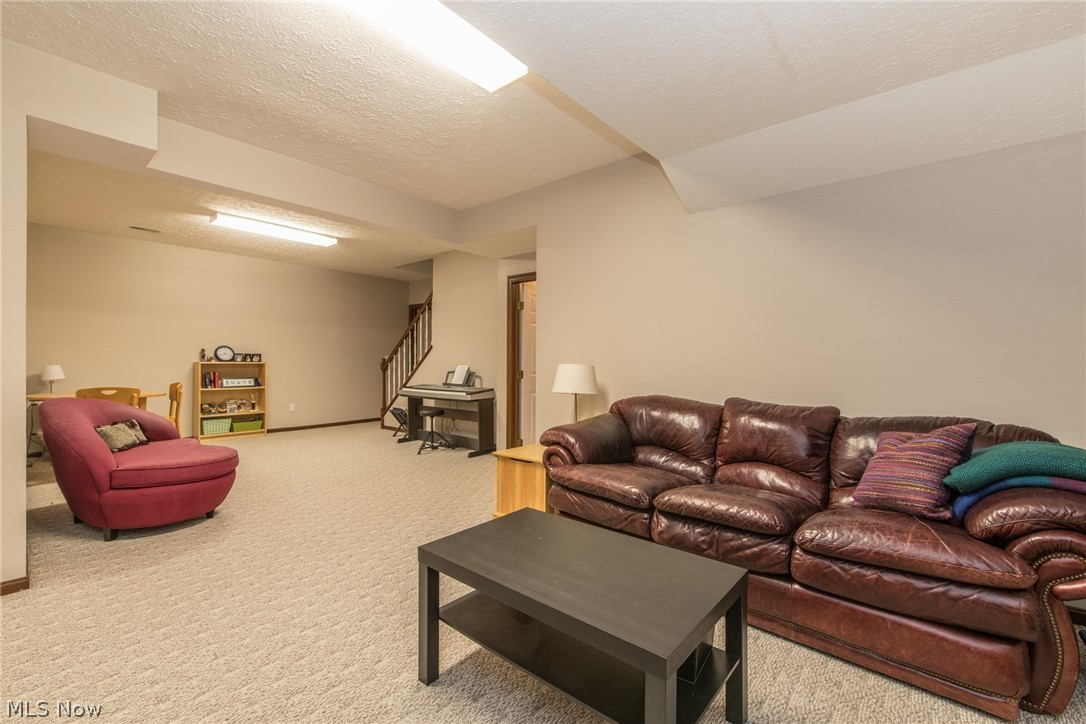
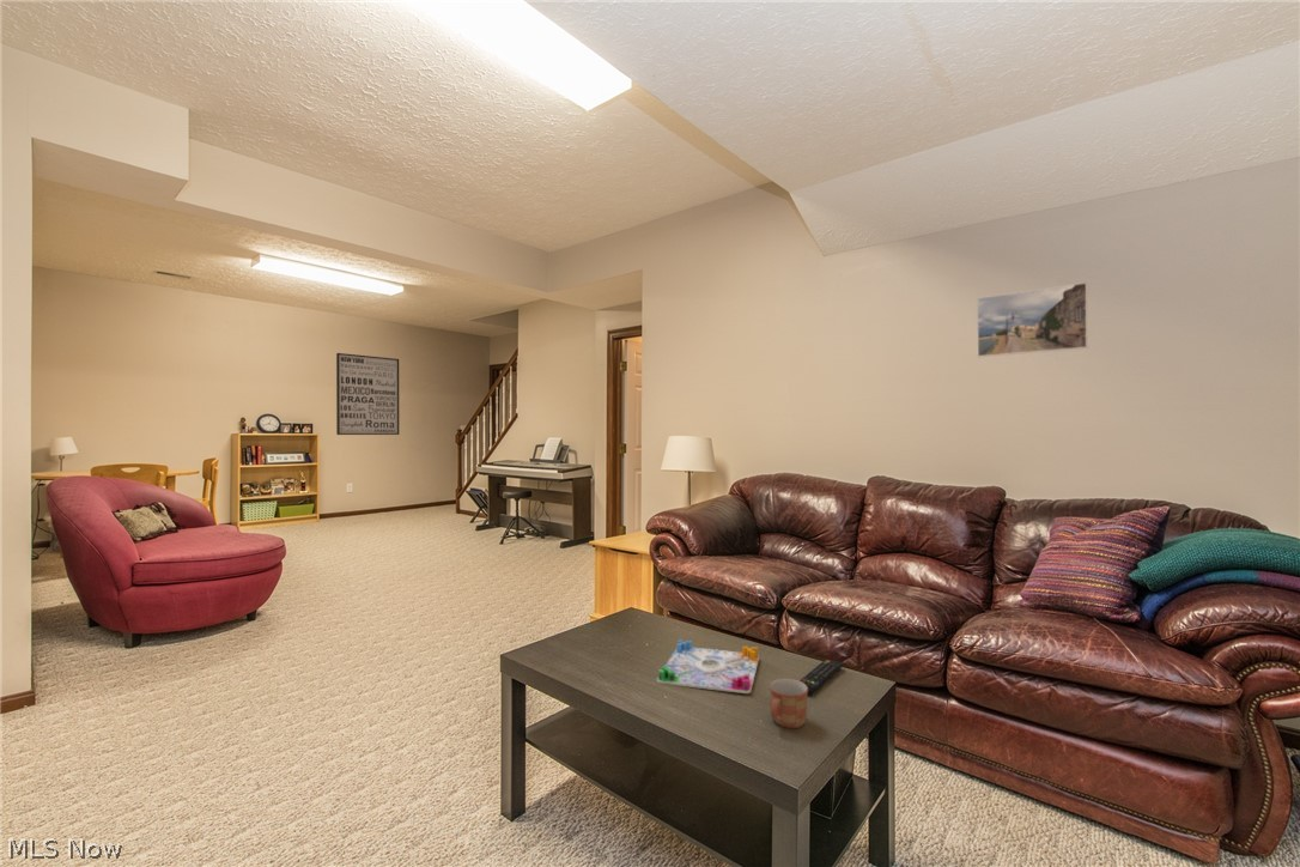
+ mug [769,678,808,729]
+ wall art [335,352,400,436]
+ remote control [798,659,844,697]
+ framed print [976,281,1089,358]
+ board game [656,638,760,695]
